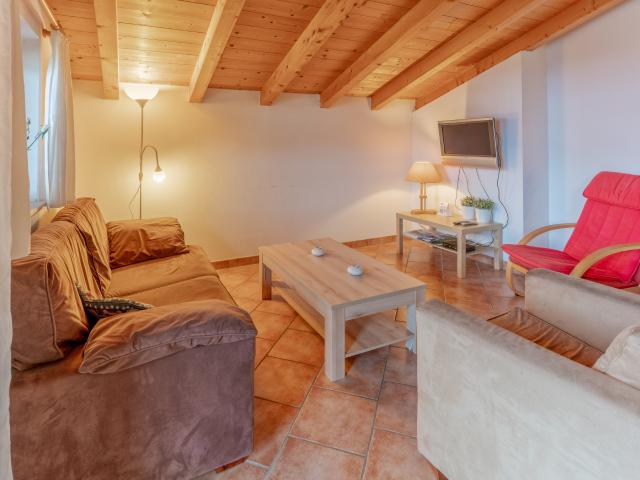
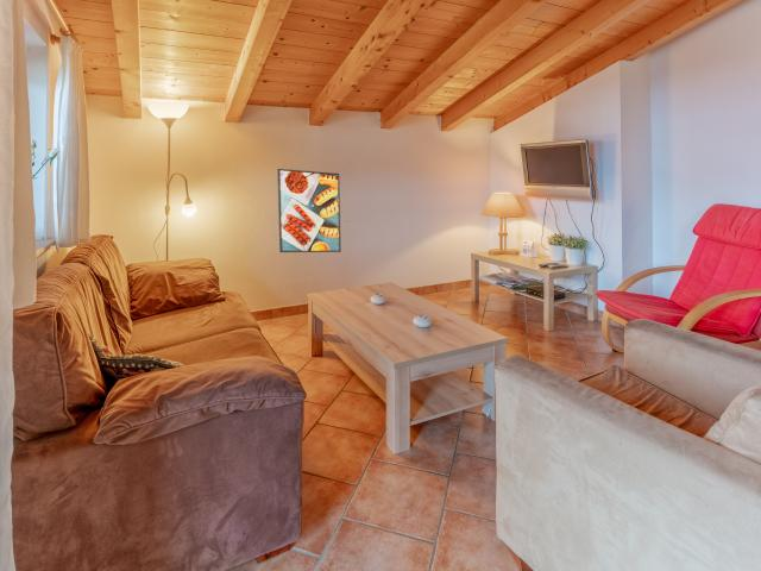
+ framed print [276,168,342,253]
